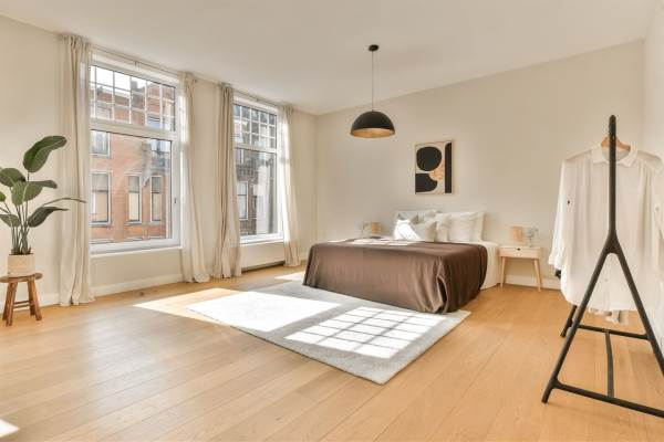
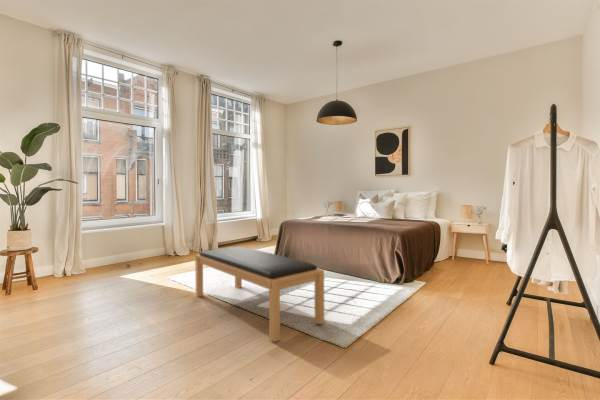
+ bench [194,245,325,343]
